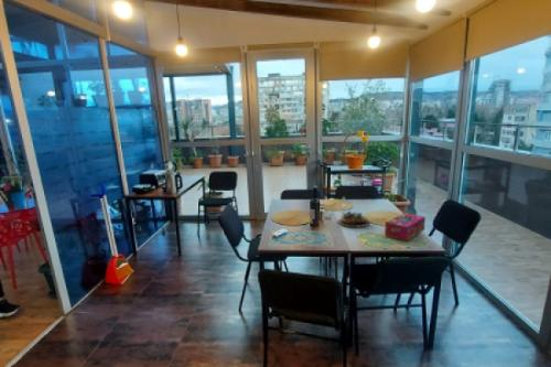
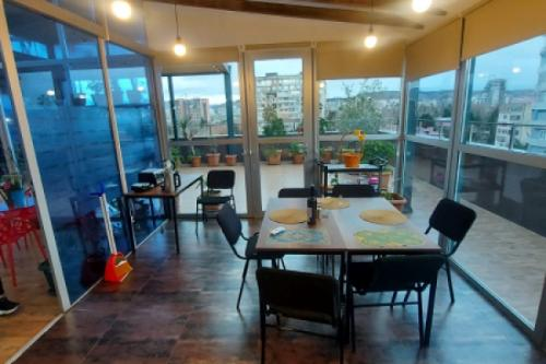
- succulent plant [336,209,370,229]
- tissue box [383,212,426,242]
